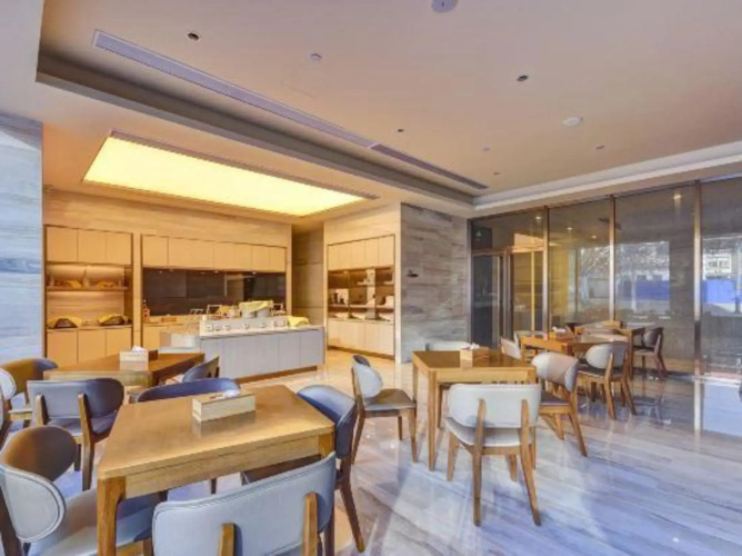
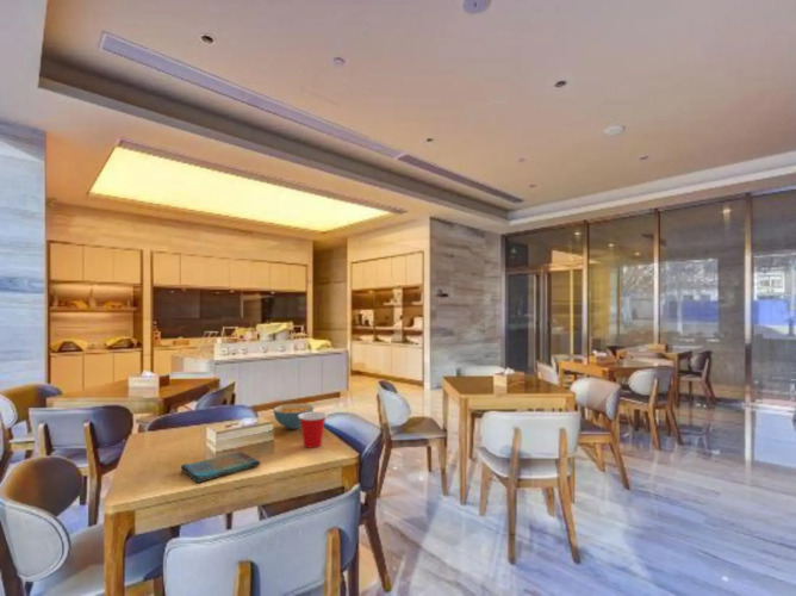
+ dish towel [180,451,261,484]
+ cereal bowl [272,402,315,430]
+ cup [298,410,328,449]
